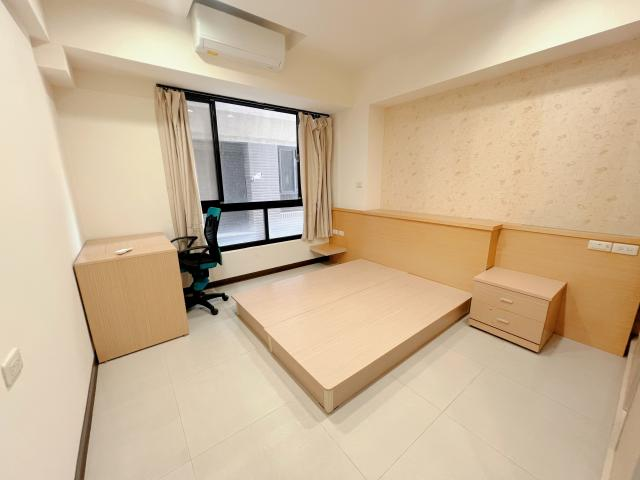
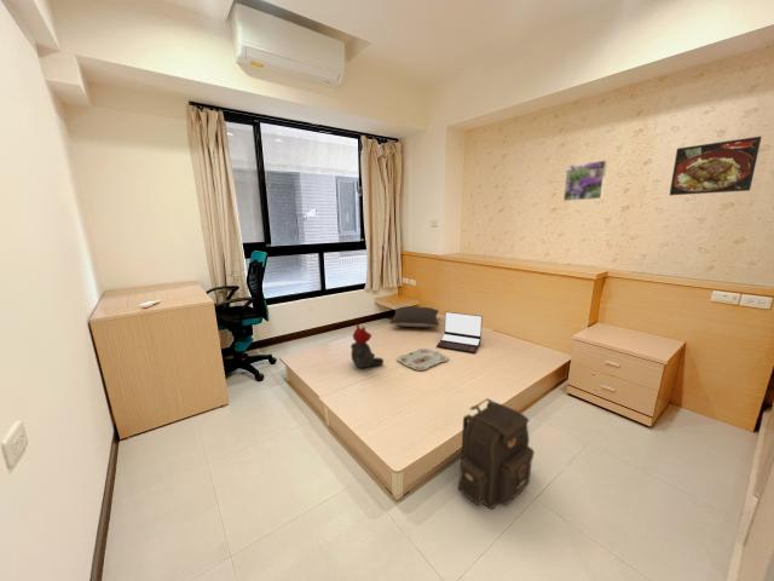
+ teddy bear [350,322,385,369]
+ laptop [435,311,484,355]
+ serving tray [395,347,450,372]
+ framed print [562,160,608,202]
+ pillow [388,305,440,328]
+ backpack [457,397,536,511]
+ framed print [669,136,763,196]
